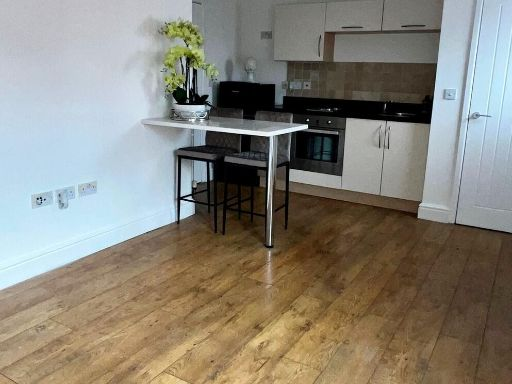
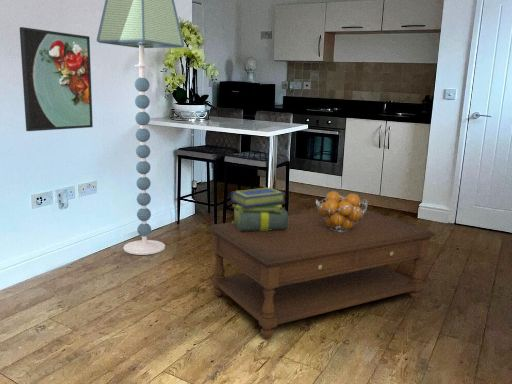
+ fruit basket [315,190,369,232]
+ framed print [19,26,94,132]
+ floor lamp [96,0,185,256]
+ coffee table [206,208,437,339]
+ stack of books [230,186,289,231]
